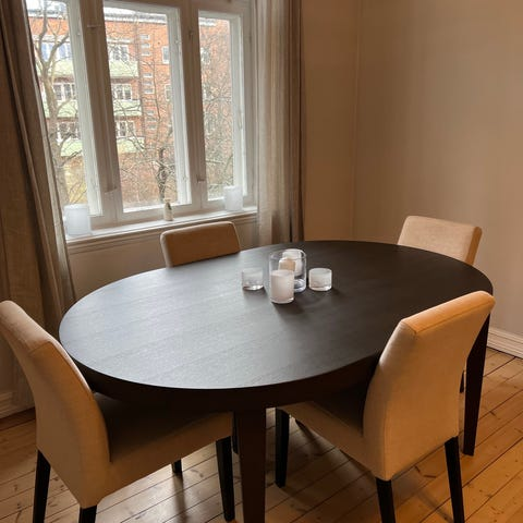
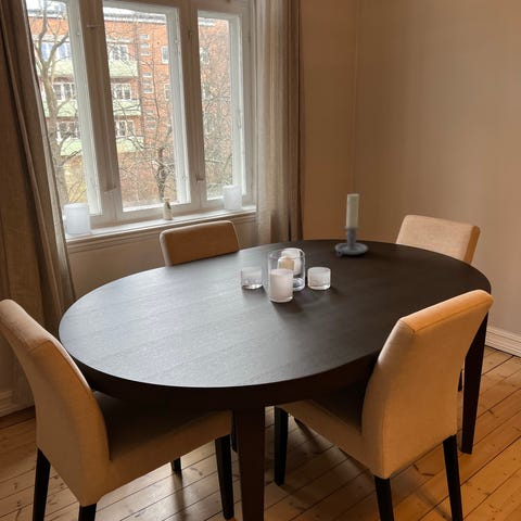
+ candle holder [334,192,369,257]
